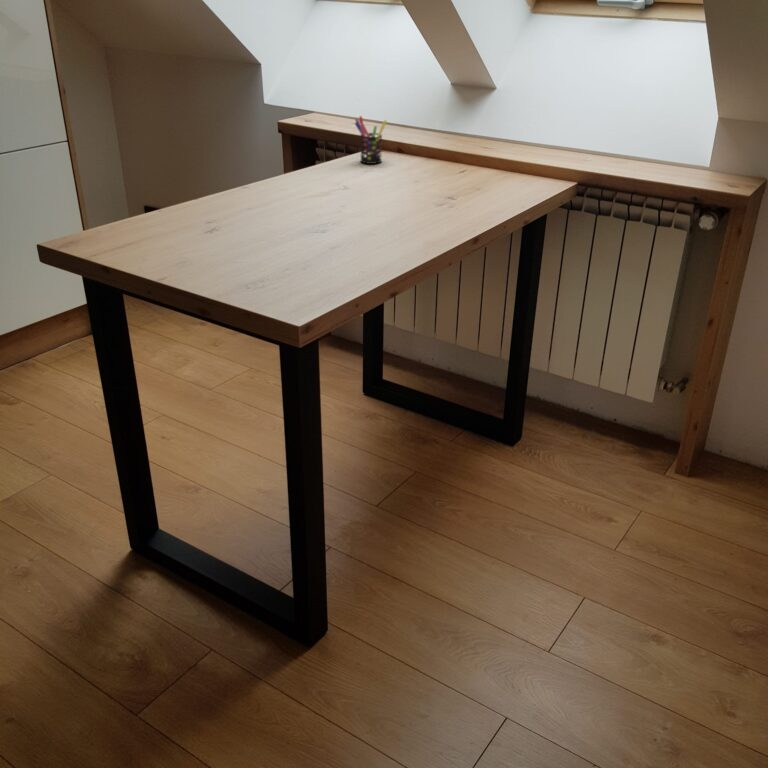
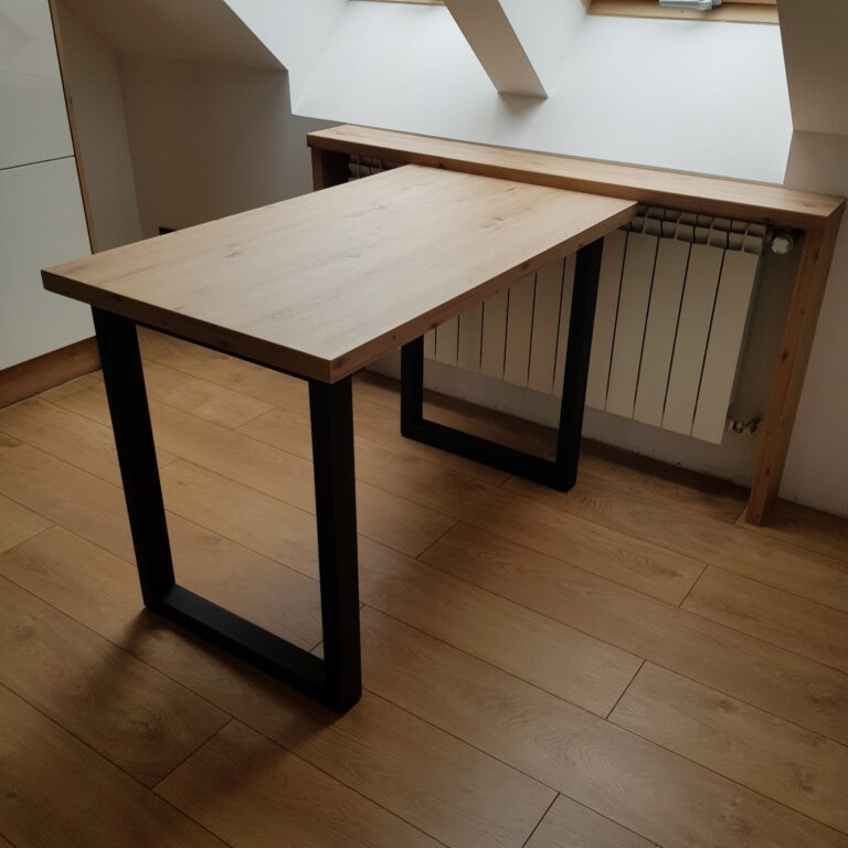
- pen holder [354,115,388,165]
